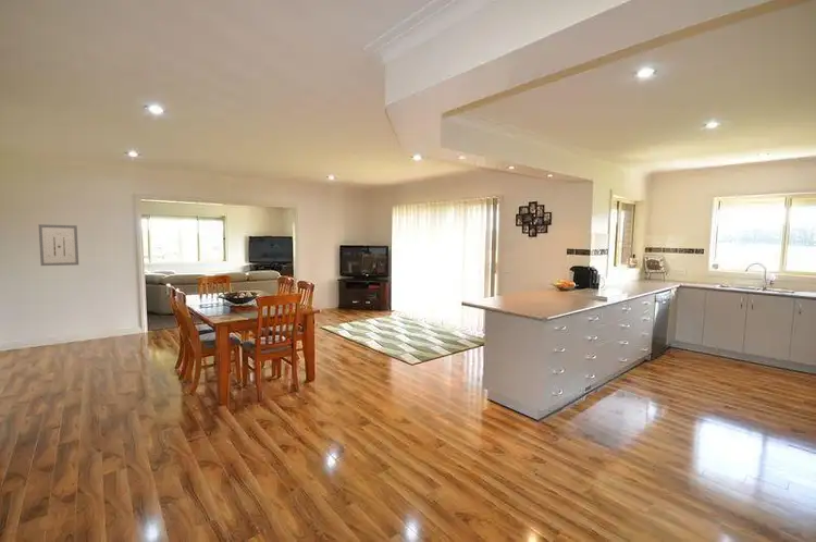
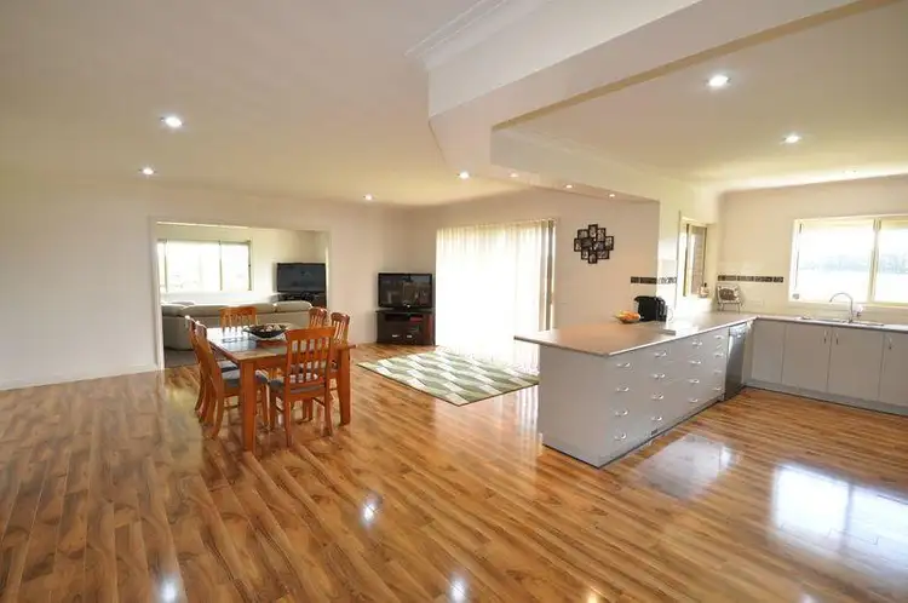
- wall art [37,223,79,267]
